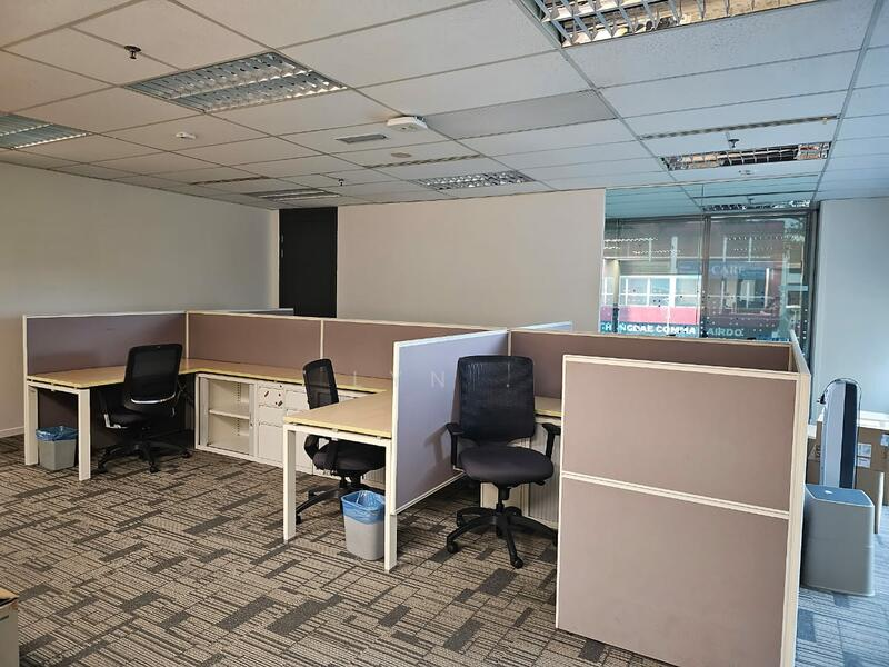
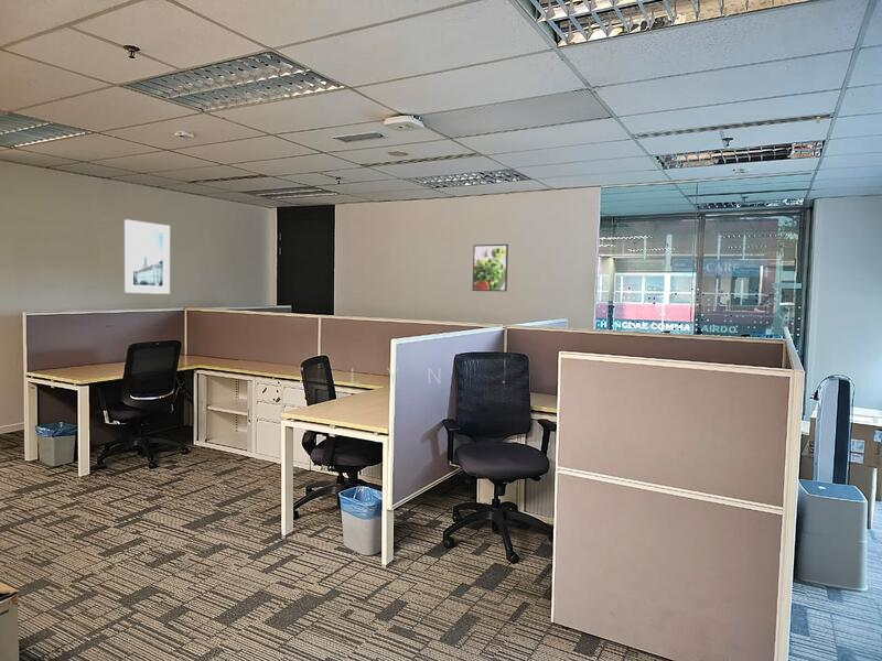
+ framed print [472,243,509,292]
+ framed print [123,218,171,295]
